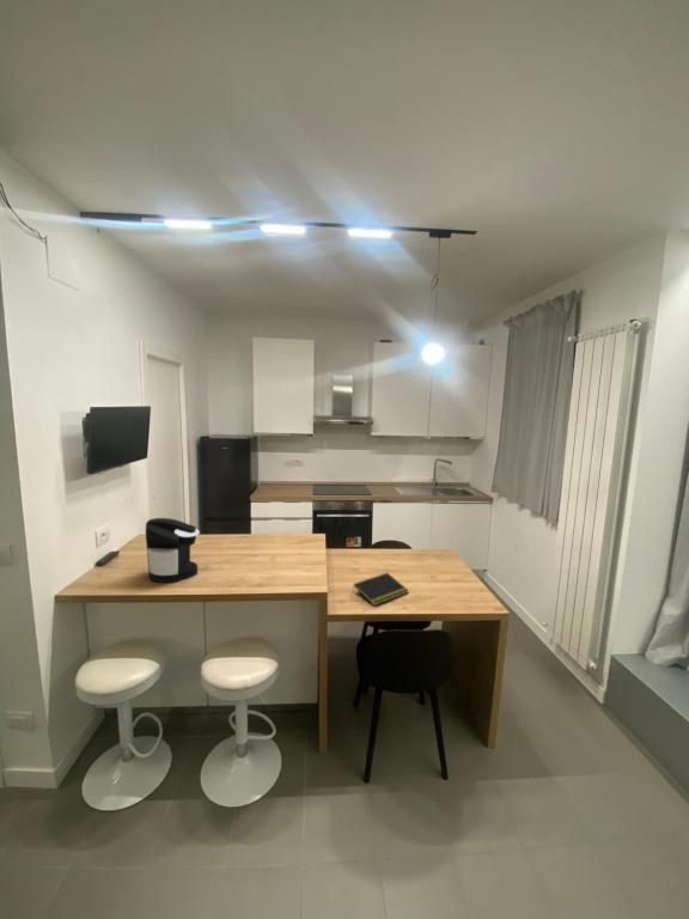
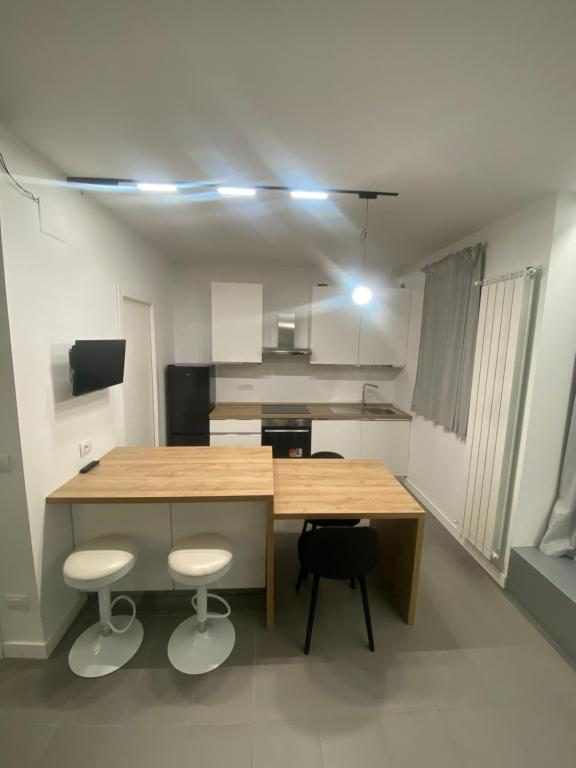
- notepad [352,572,410,607]
- coffee maker [145,517,201,584]
